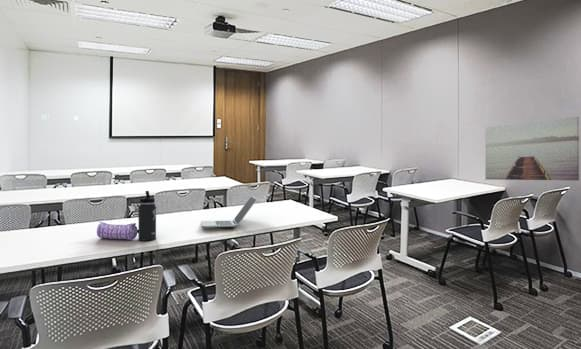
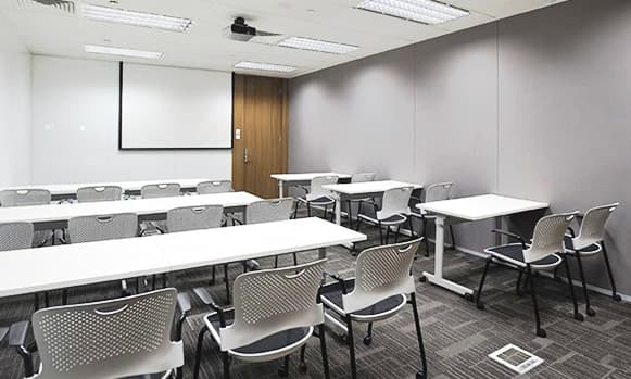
- wall art [484,116,580,181]
- pencil case [96,221,139,240]
- thermos bottle [137,190,157,241]
- laptop [201,195,258,228]
